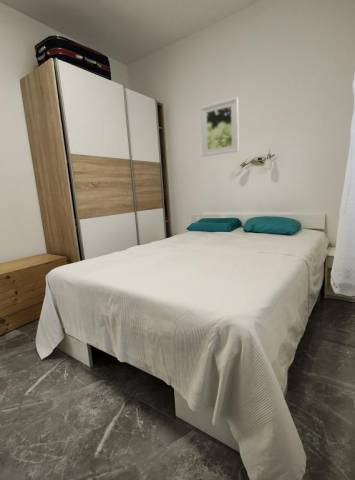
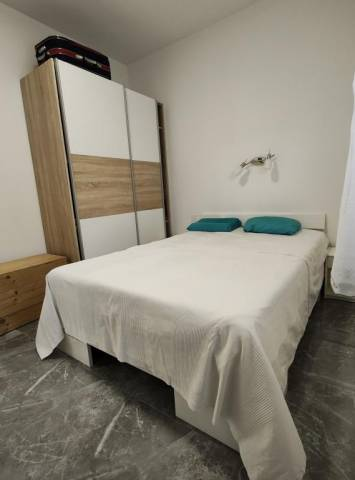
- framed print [200,96,240,158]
